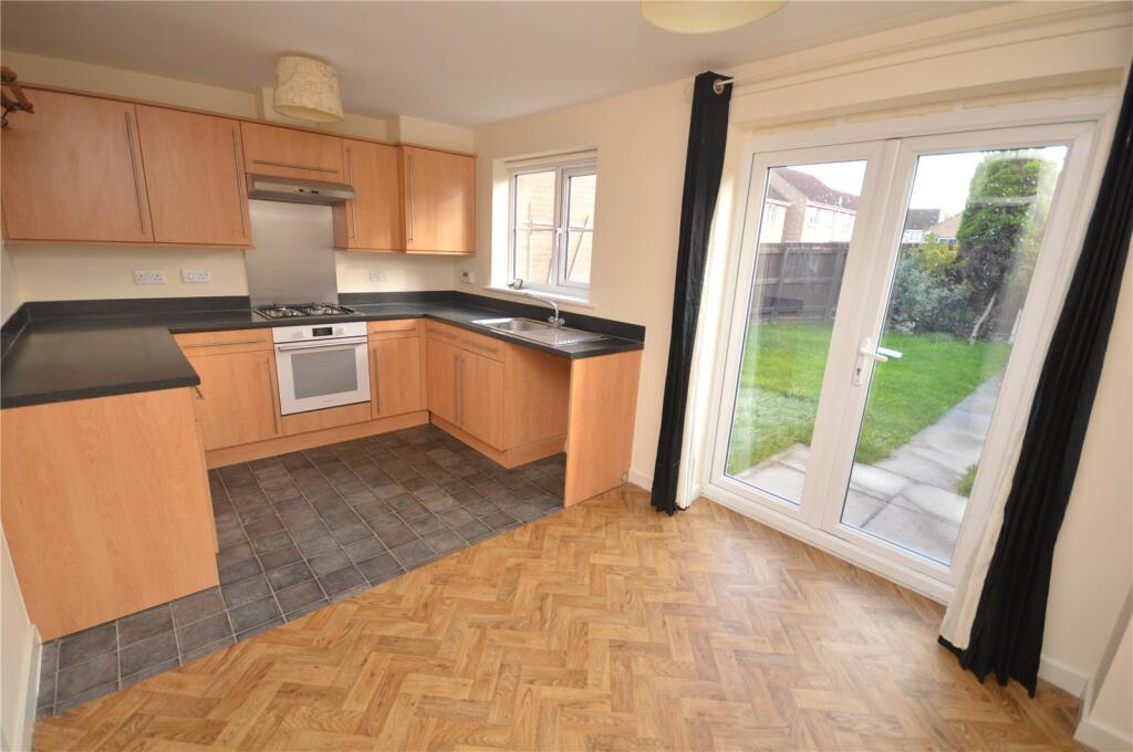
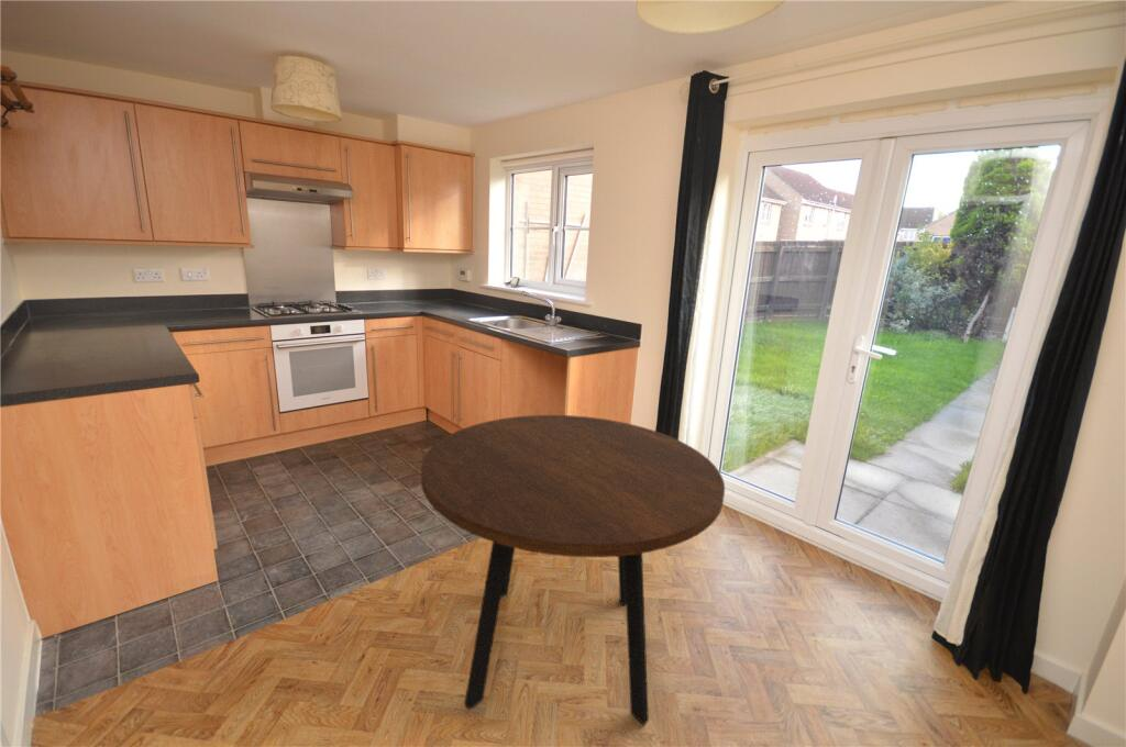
+ dining table [420,414,726,726]
